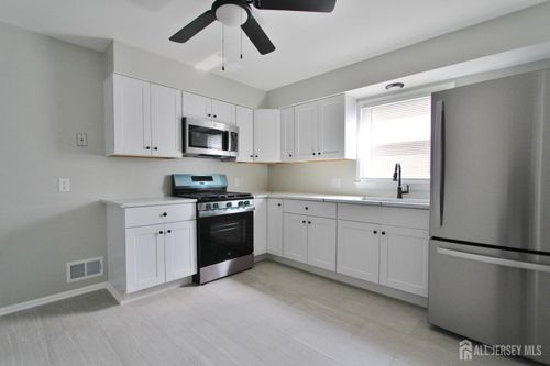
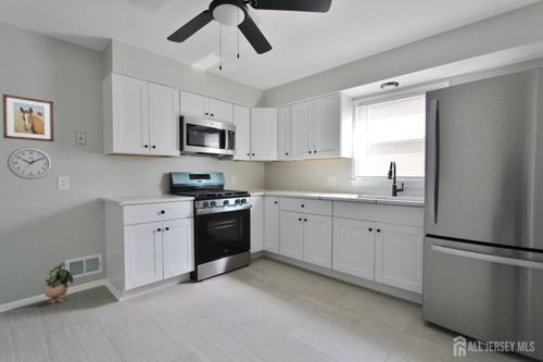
+ wall clock [7,146,53,180]
+ wall art [2,93,55,142]
+ potted plant [43,262,74,307]
